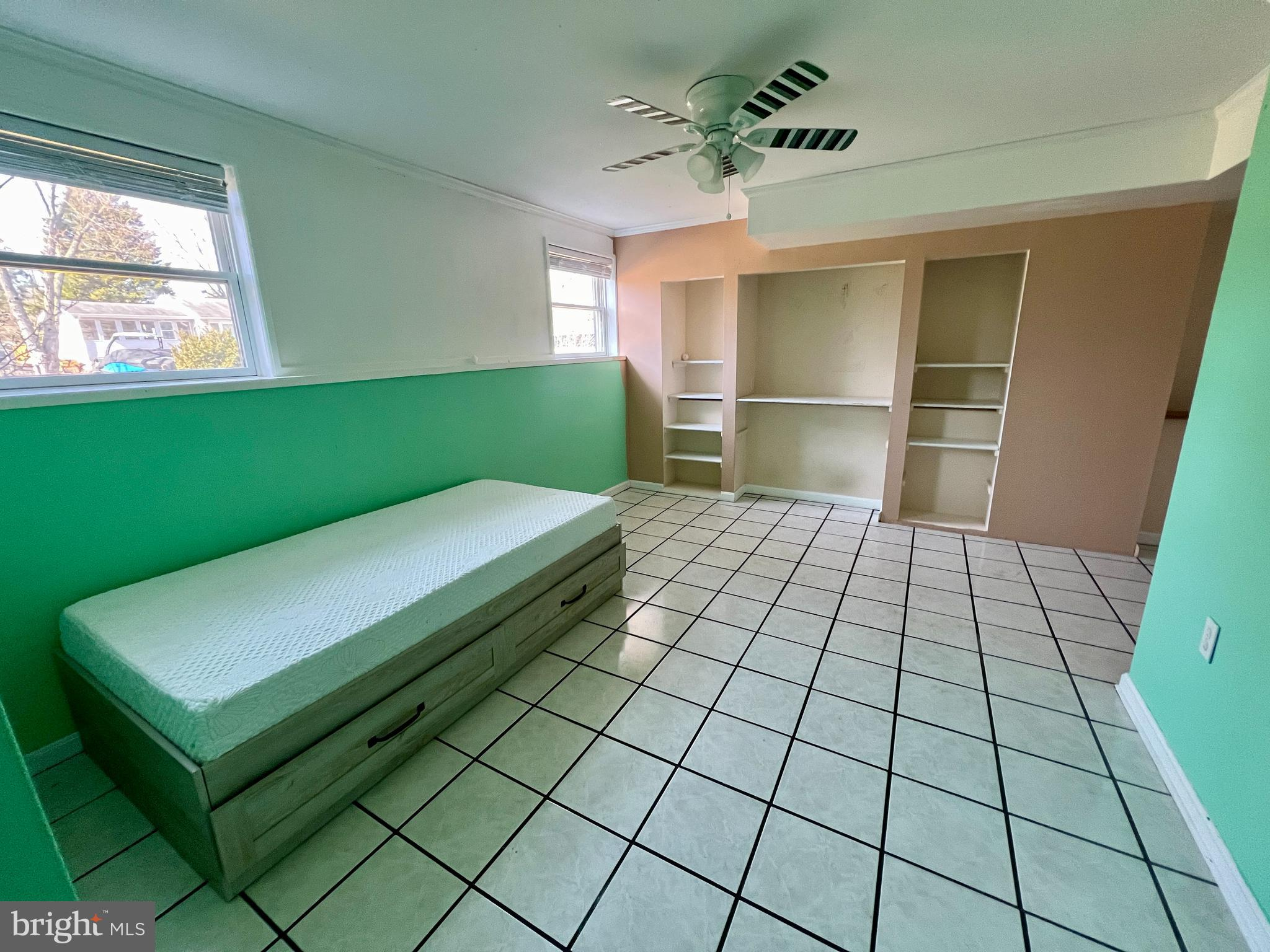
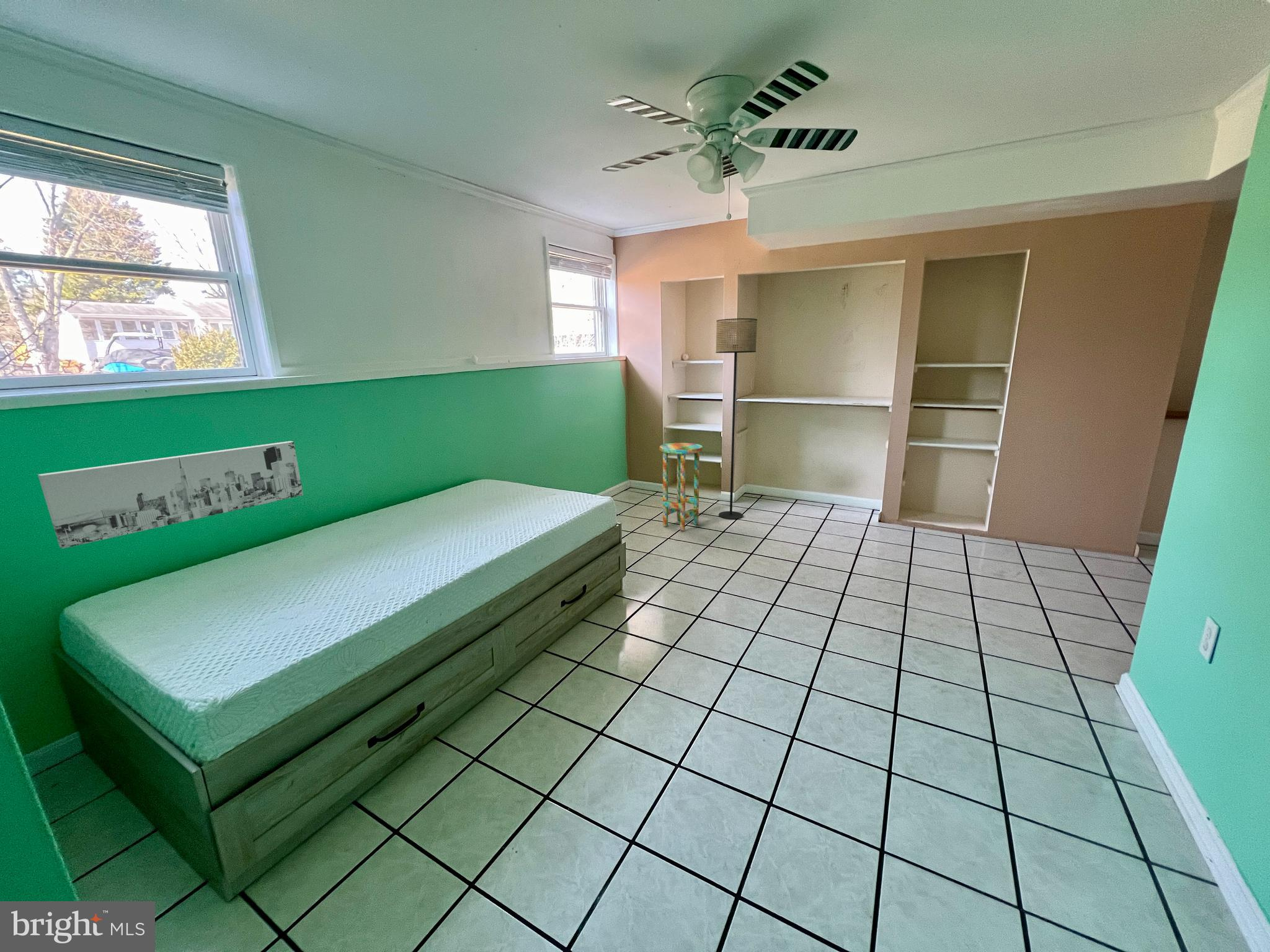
+ floor lamp [715,318,758,520]
+ wall art [37,441,304,549]
+ side table [659,442,703,532]
